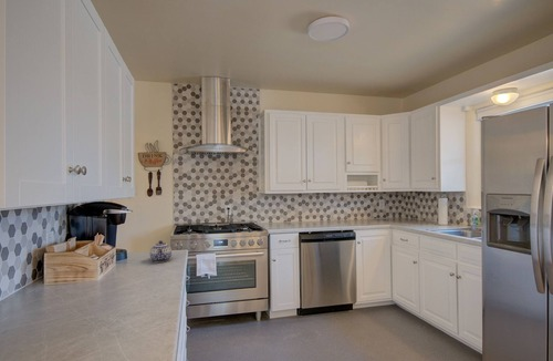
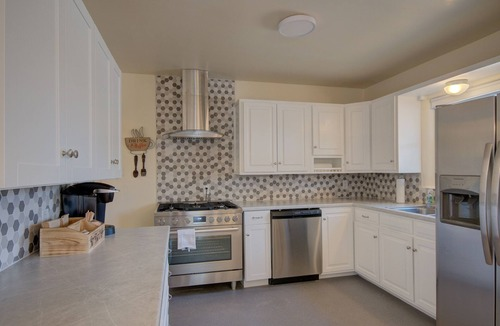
- teapot [149,239,173,264]
